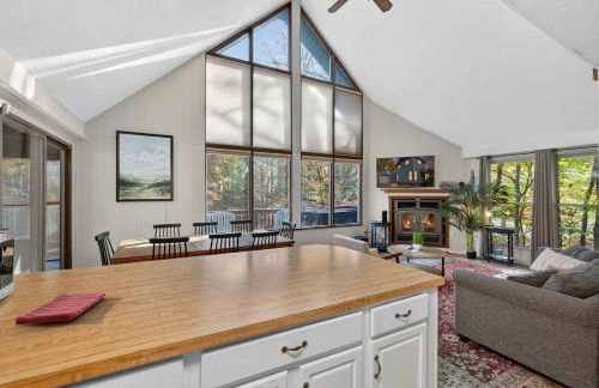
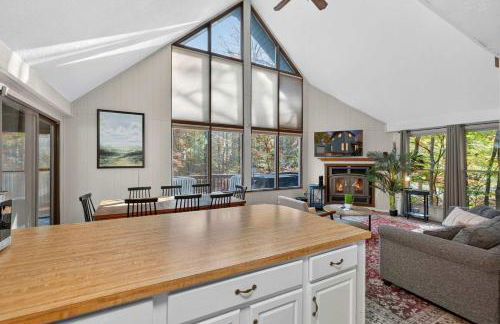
- dish towel [14,292,107,326]
